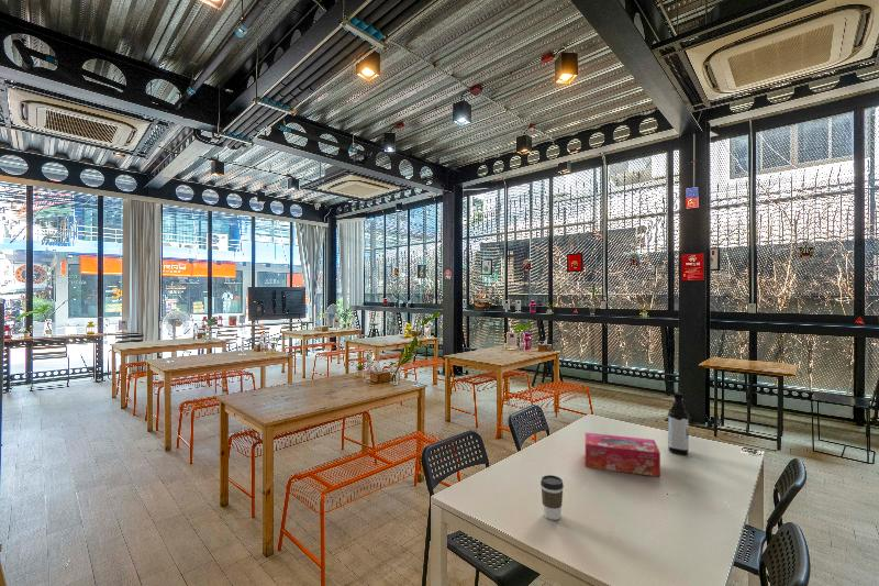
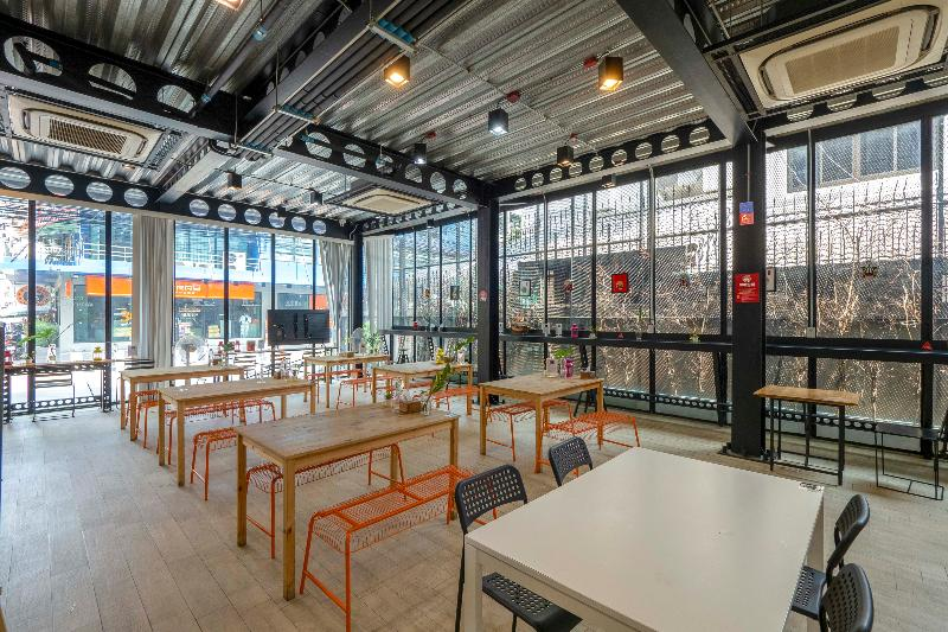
- water bottle [667,391,690,455]
- coffee cup [539,474,565,521]
- tissue box [585,432,661,478]
